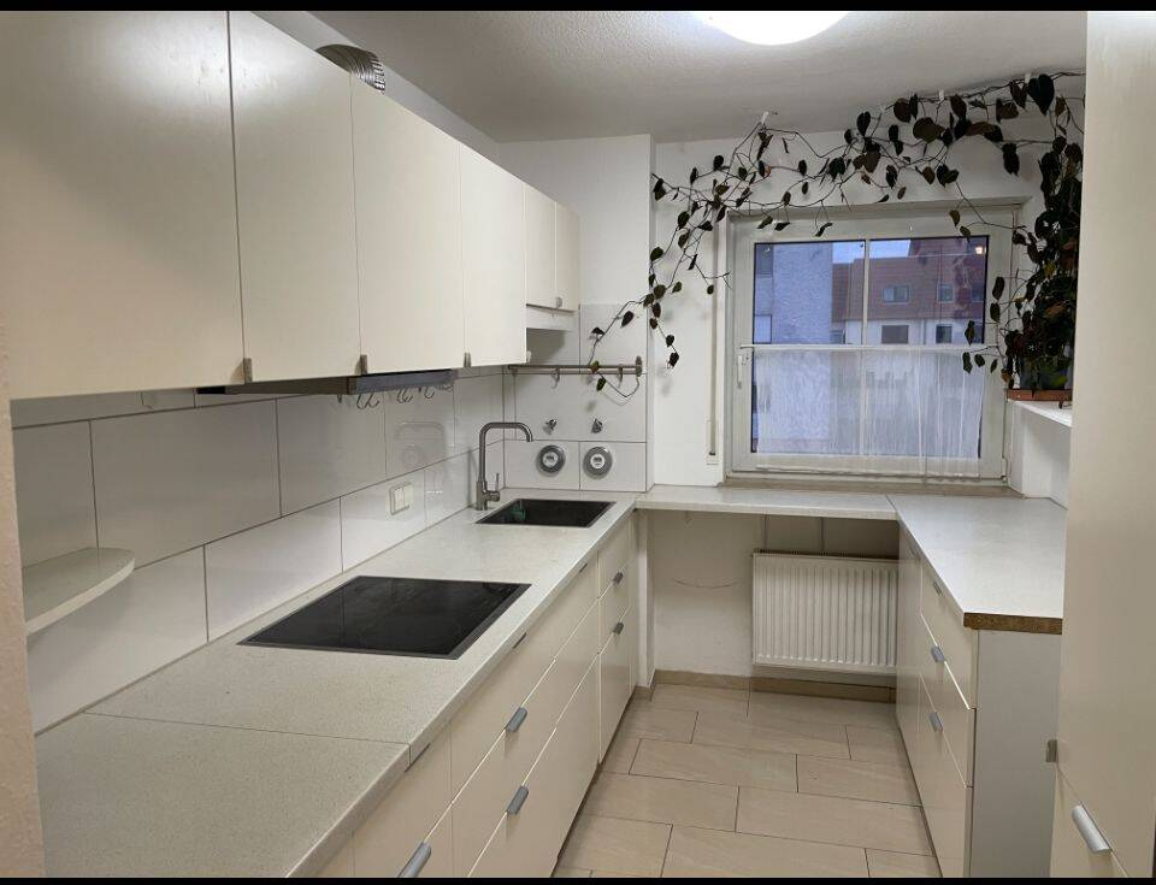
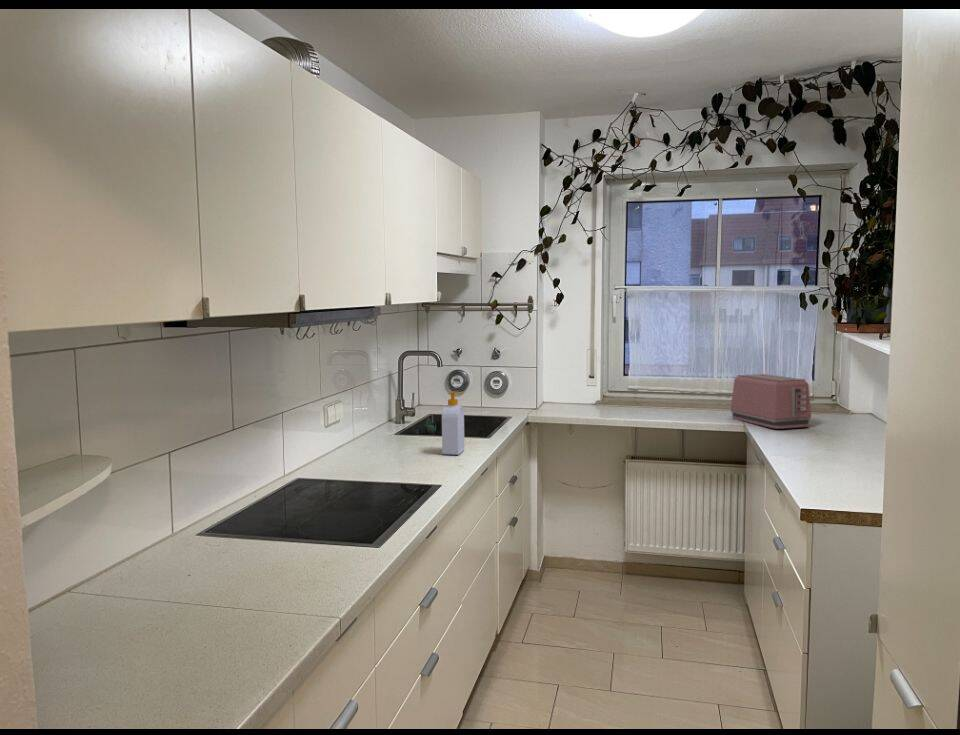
+ toaster [730,373,812,430]
+ soap bottle [441,391,465,456]
